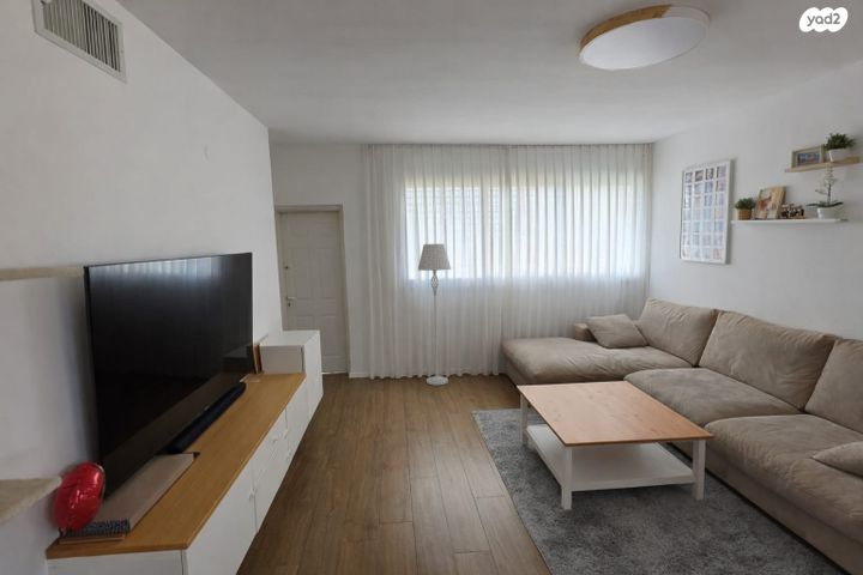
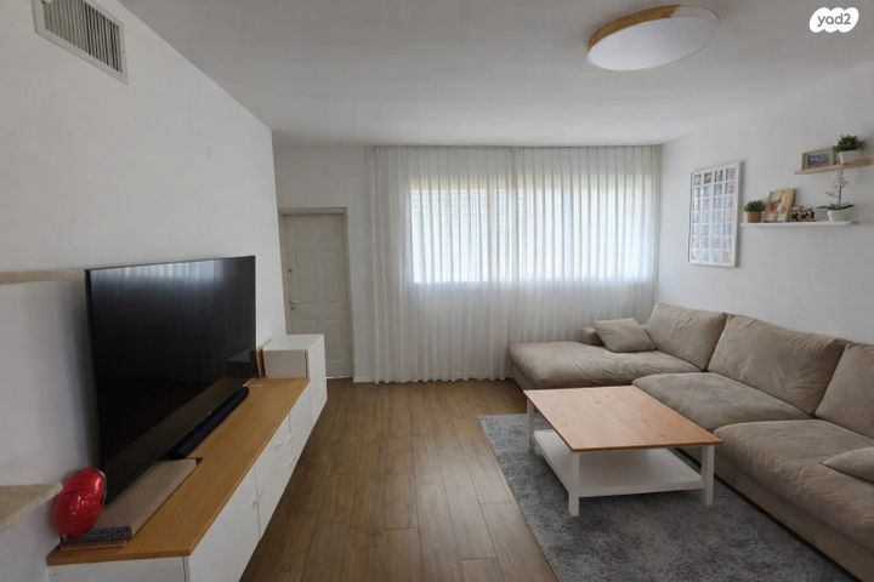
- floor lamp [417,243,452,387]
